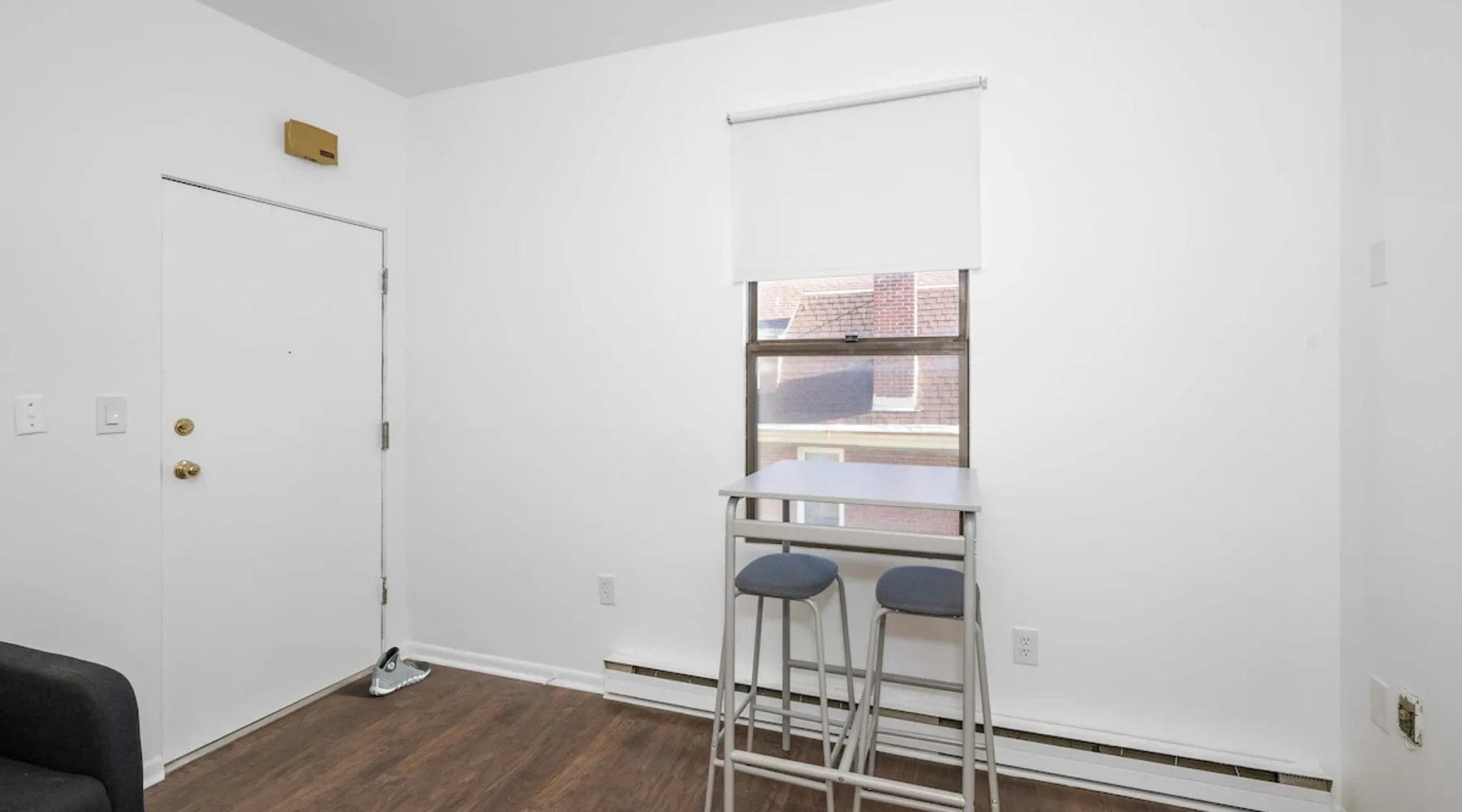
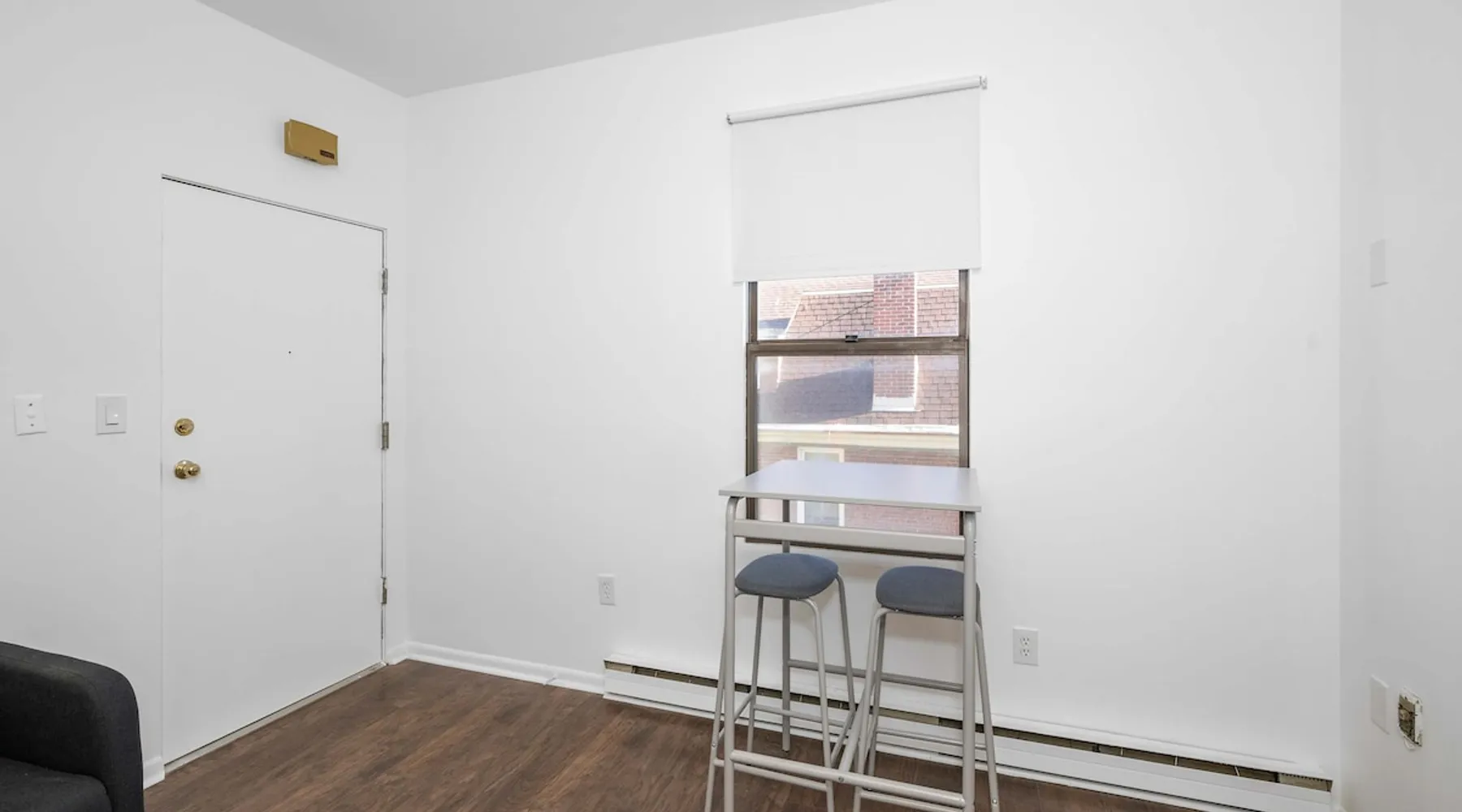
- sneaker [369,646,431,697]
